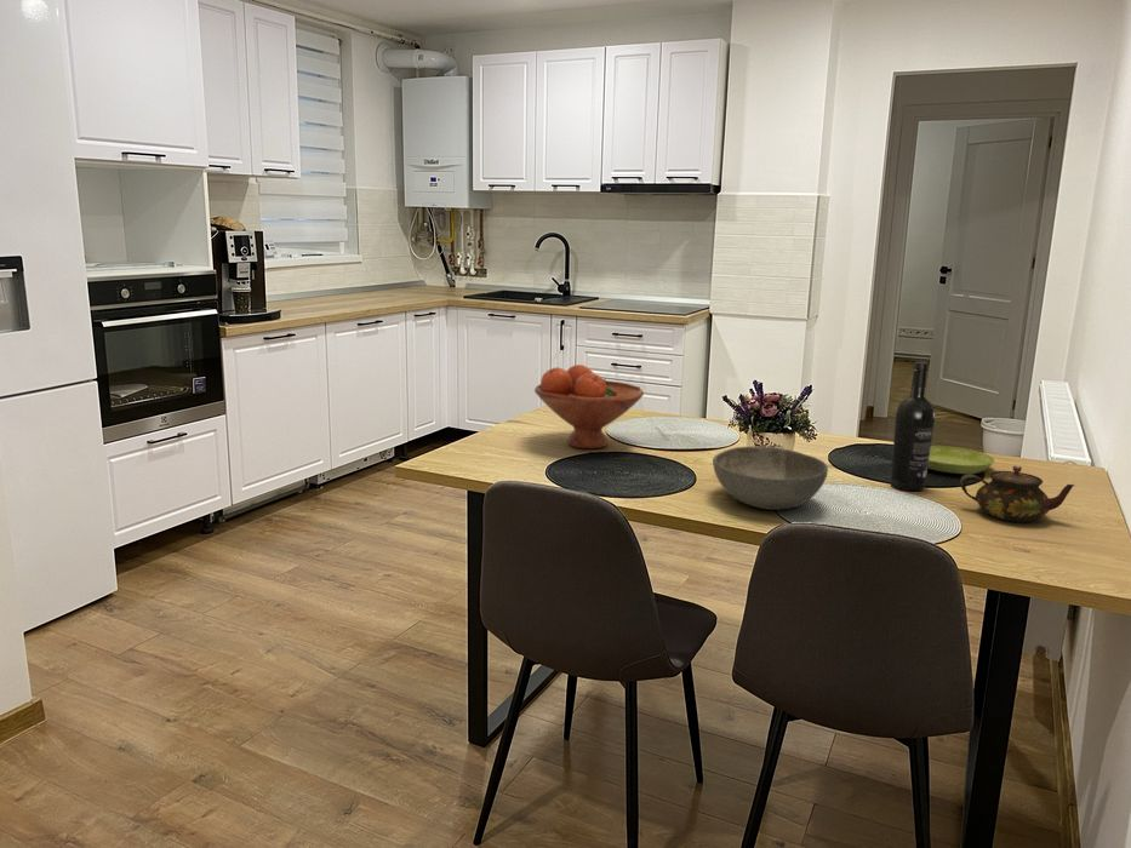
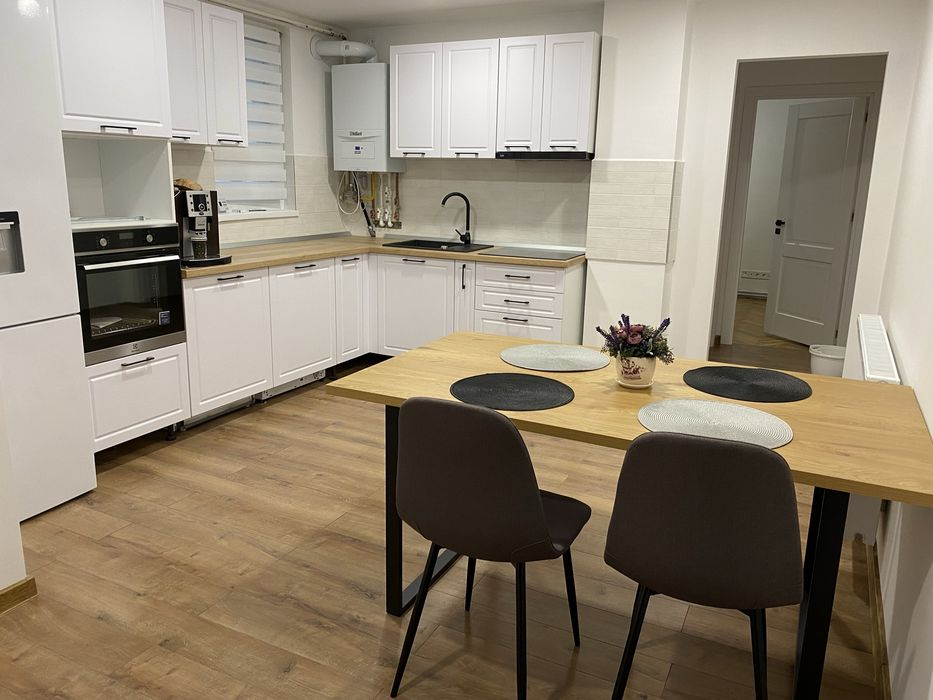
- saucer [927,445,996,475]
- bowl [712,445,829,511]
- fruit bowl [533,363,645,449]
- teapot [959,465,1076,523]
- wine bottle [890,361,936,492]
